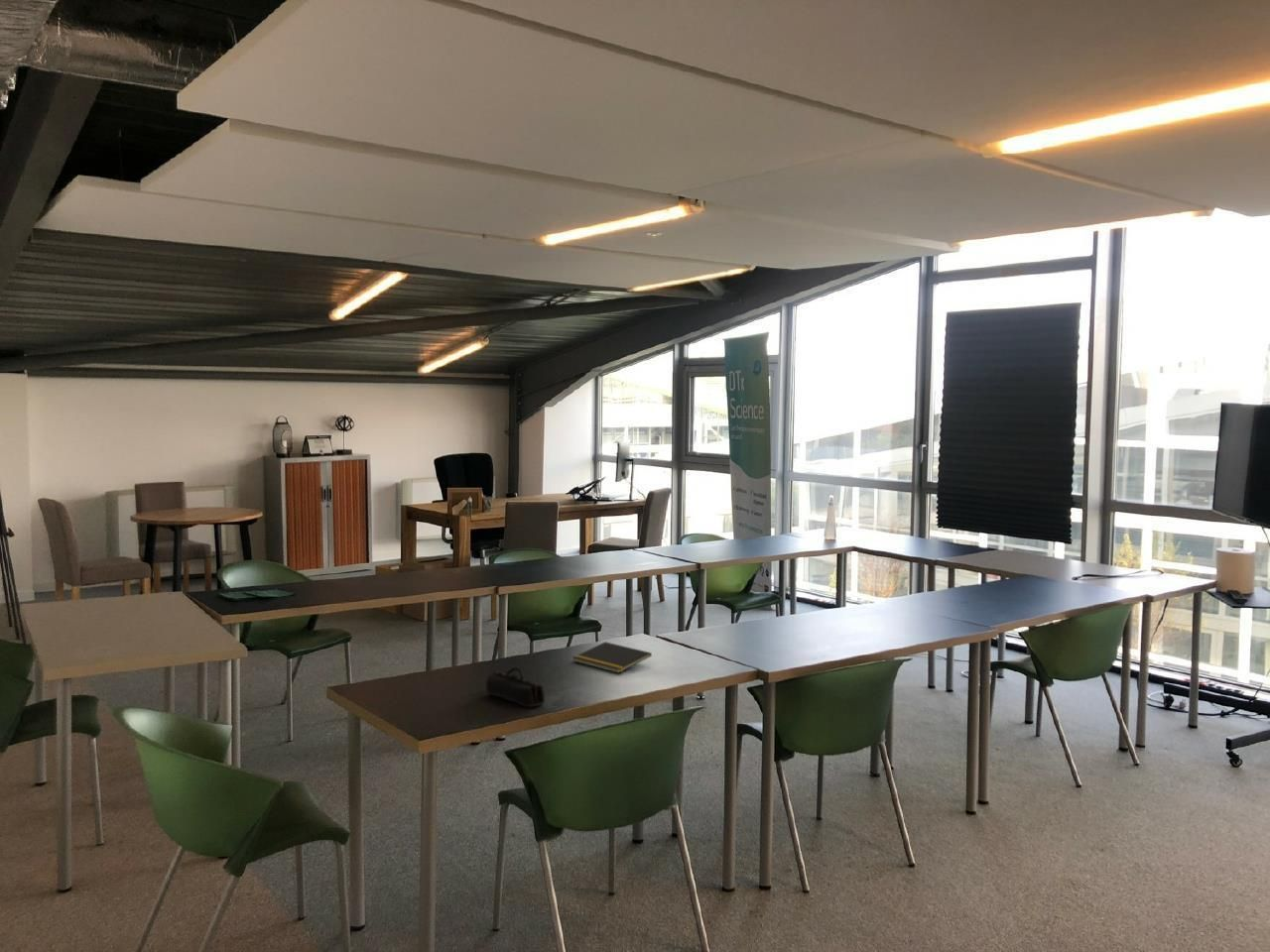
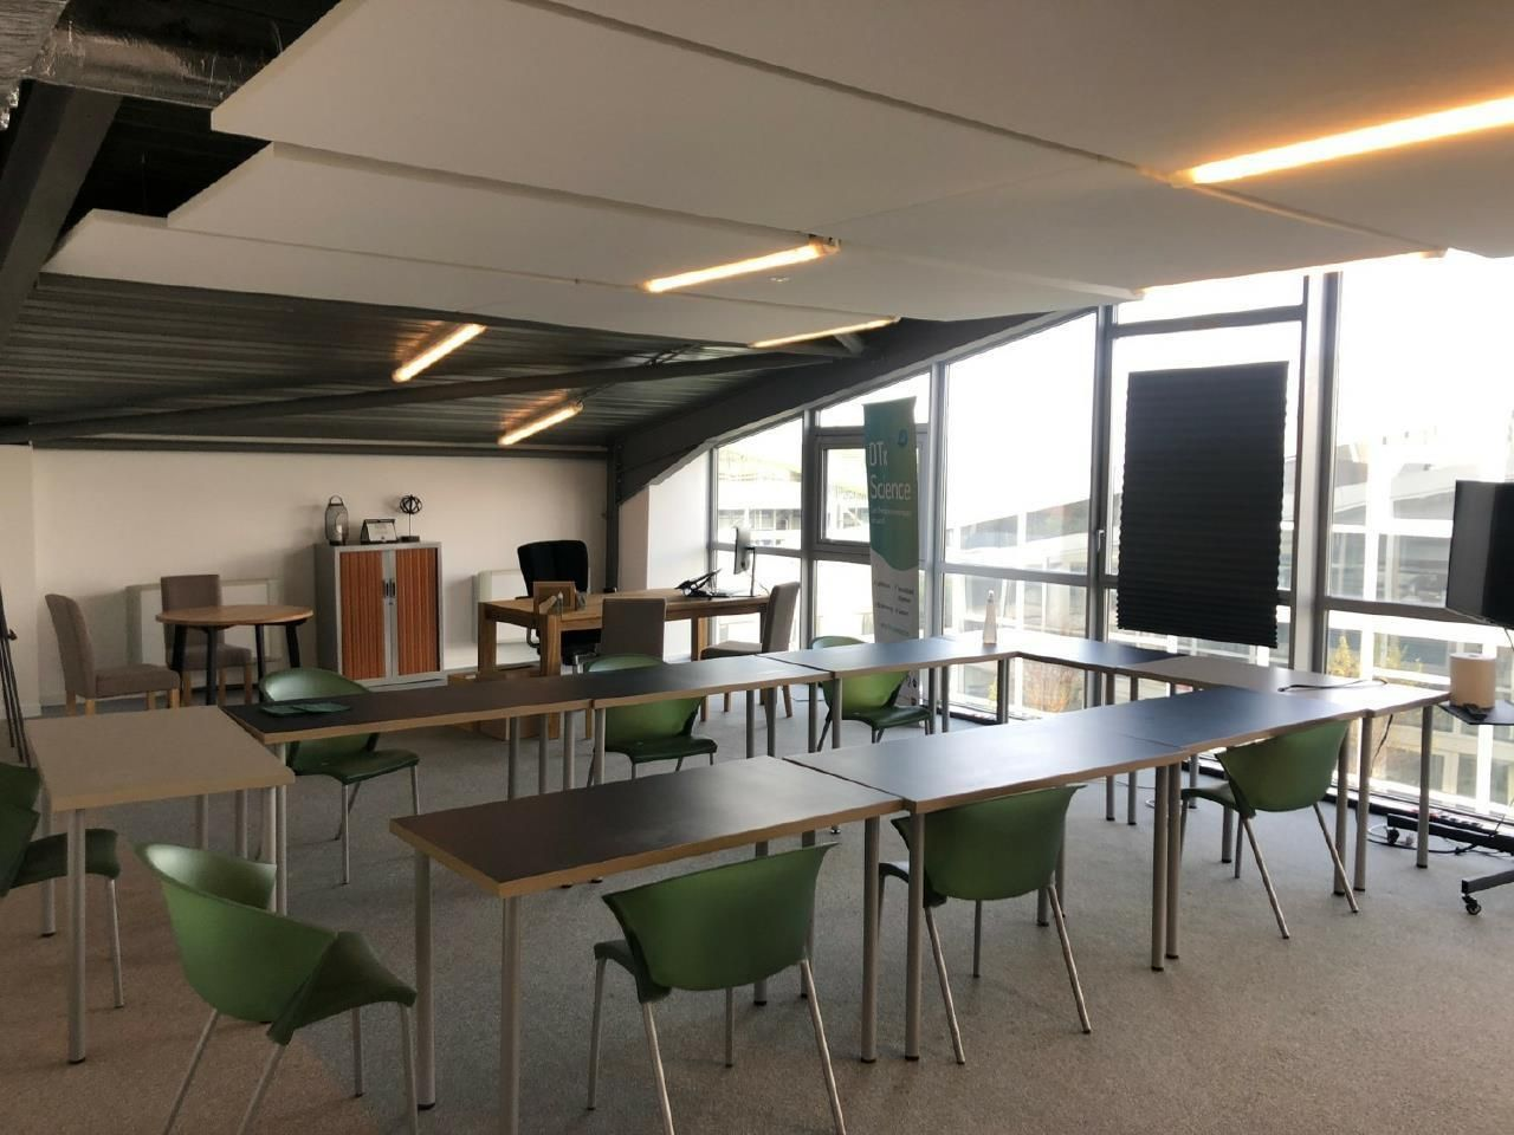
- pencil case [485,666,546,708]
- notepad [572,641,653,674]
